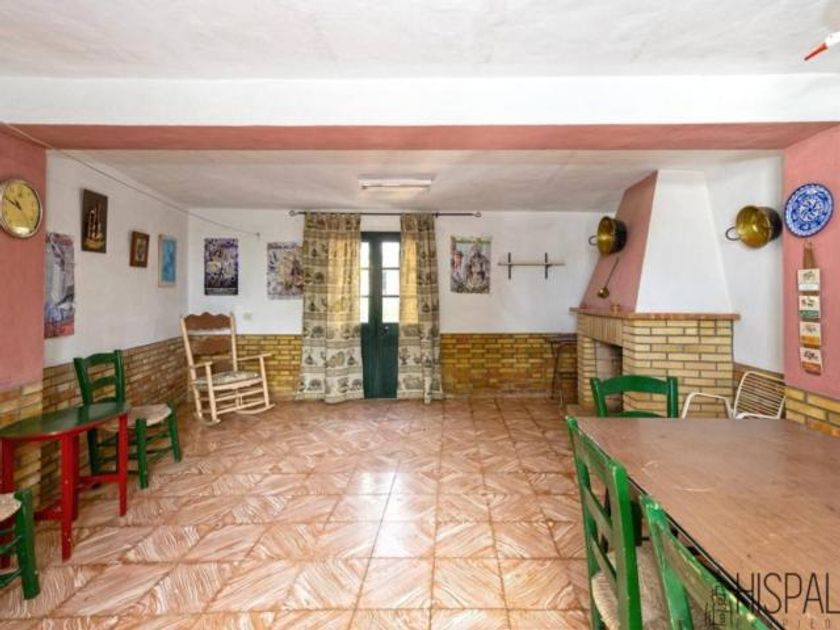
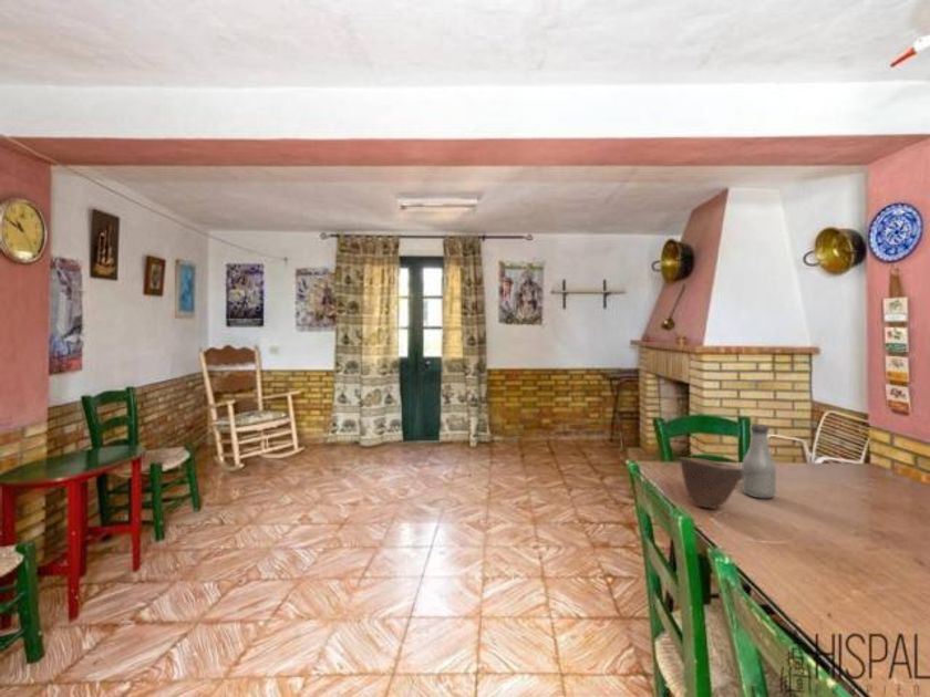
+ bottle [741,423,777,499]
+ bowl [679,457,743,510]
